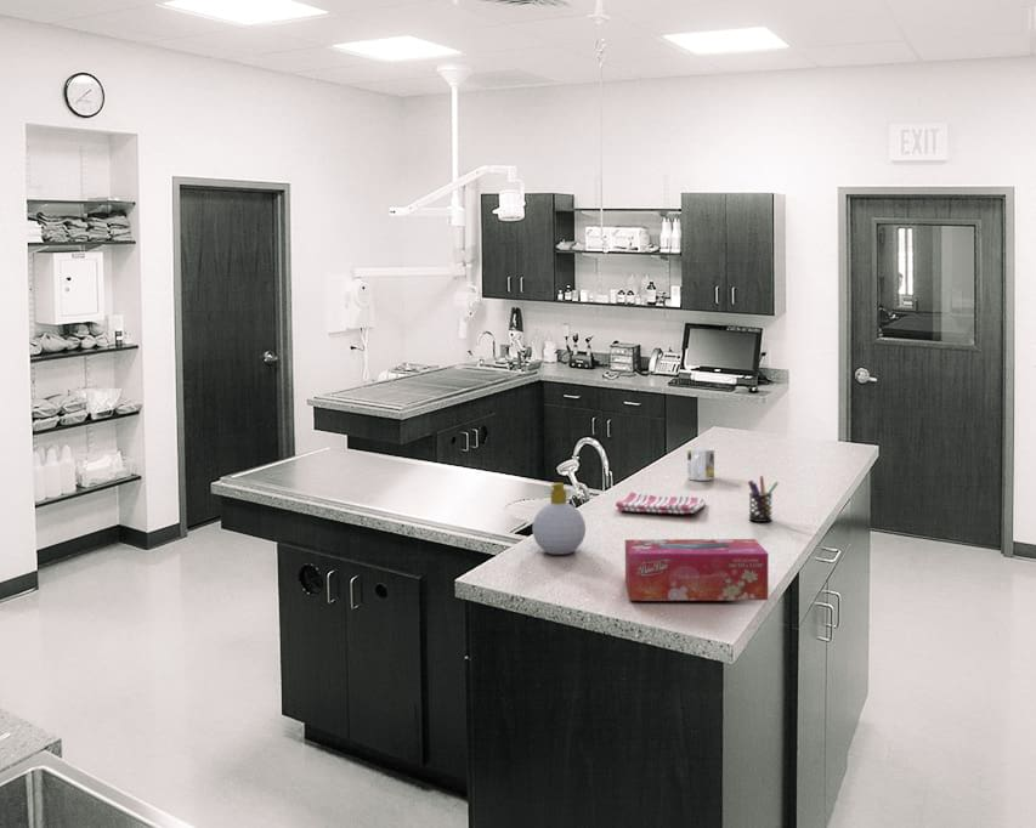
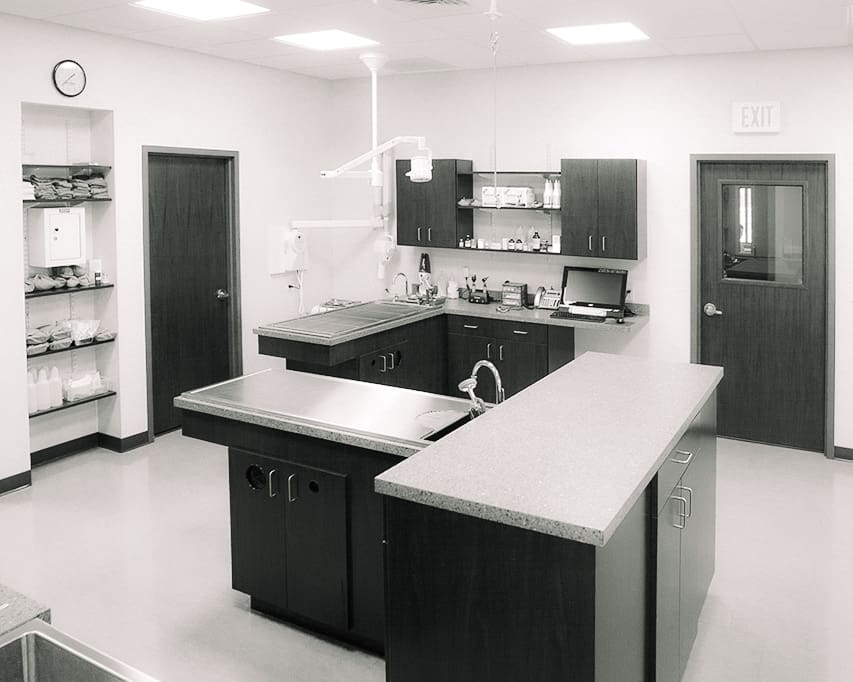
- pen holder [747,475,780,523]
- soap bottle [531,482,587,556]
- mug [686,447,715,482]
- tissue box [624,538,770,602]
- dish towel [615,490,707,515]
